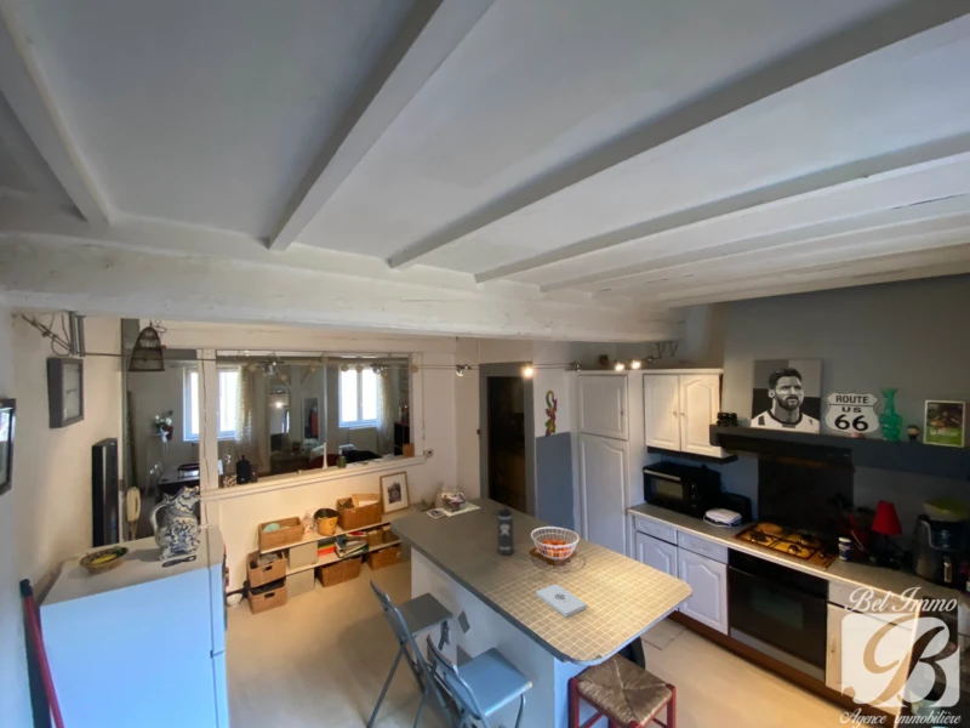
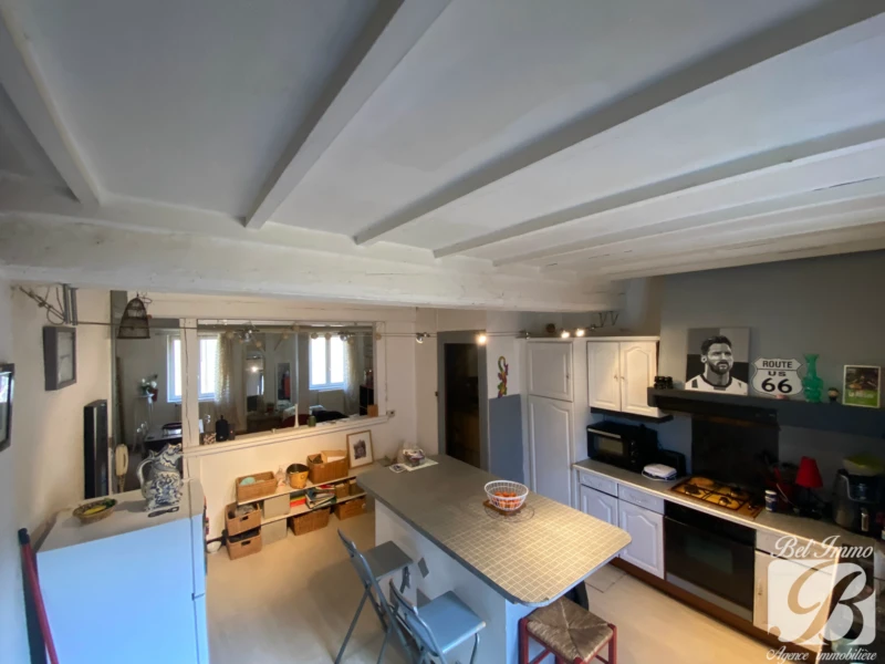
- thermos bottle [492,502,515,556]
- notepad [535,584,587,619]
